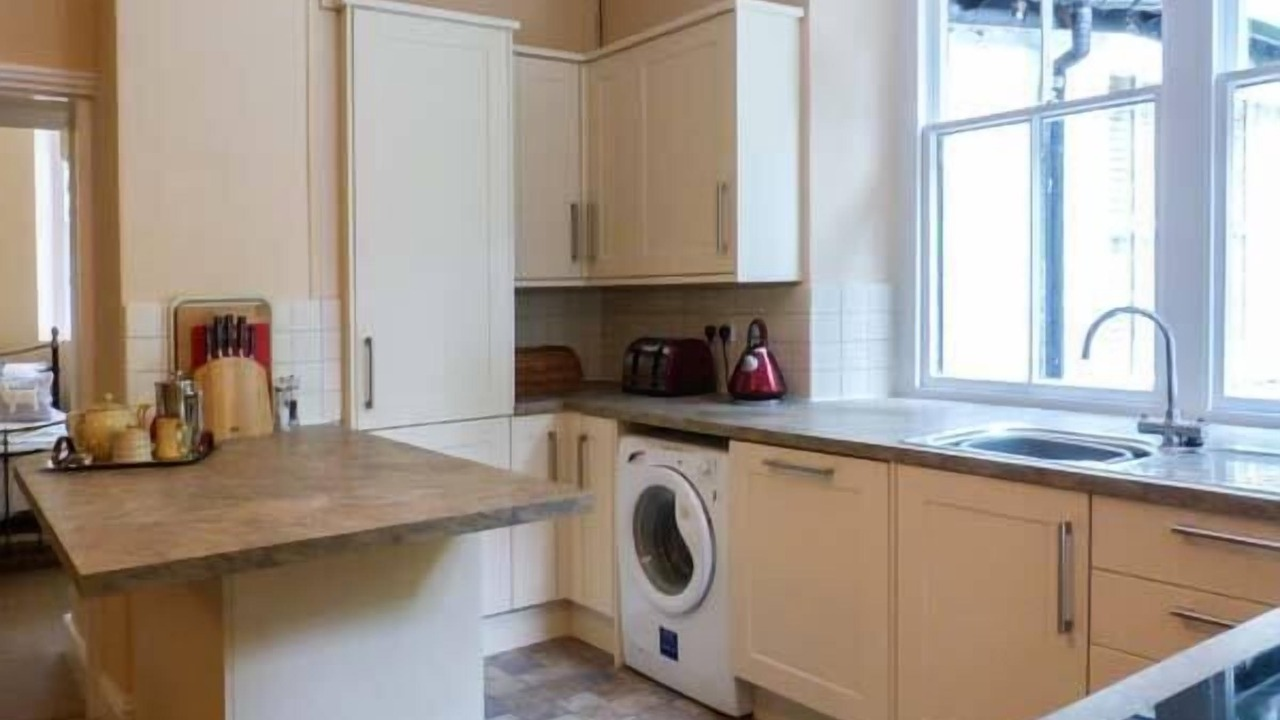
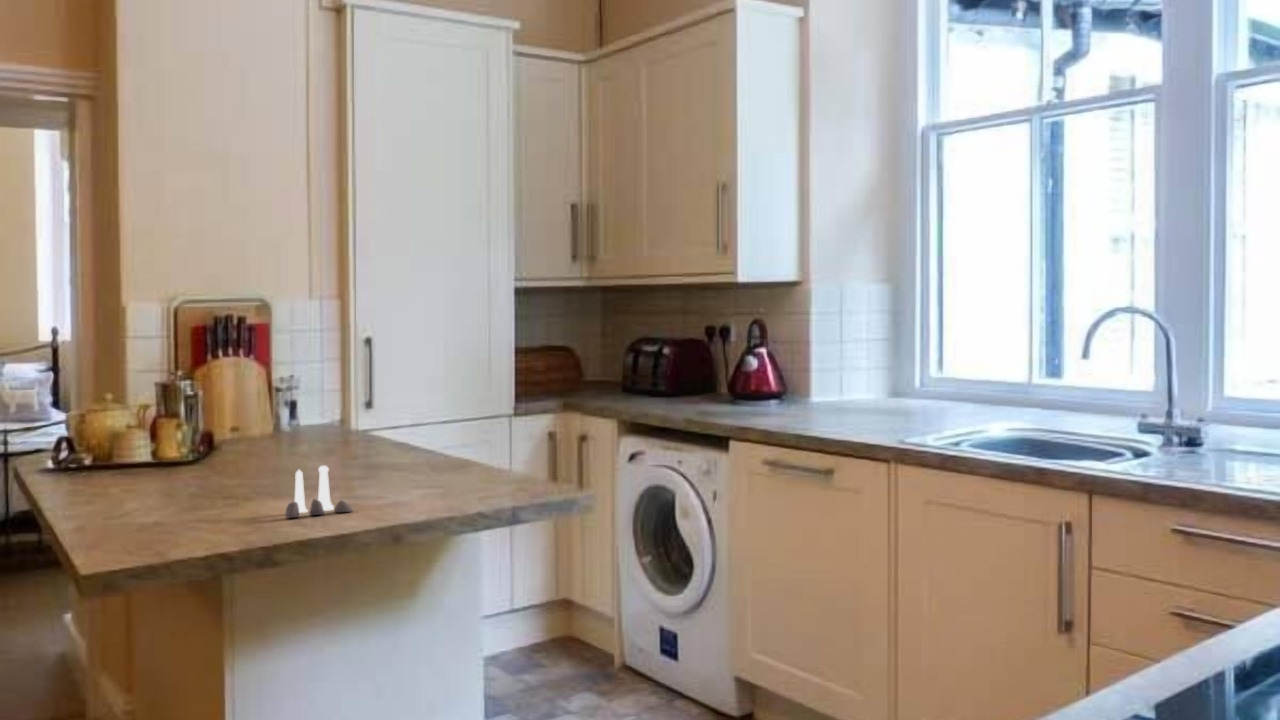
+ salt and pepper shaker set [284,465,354,519]
